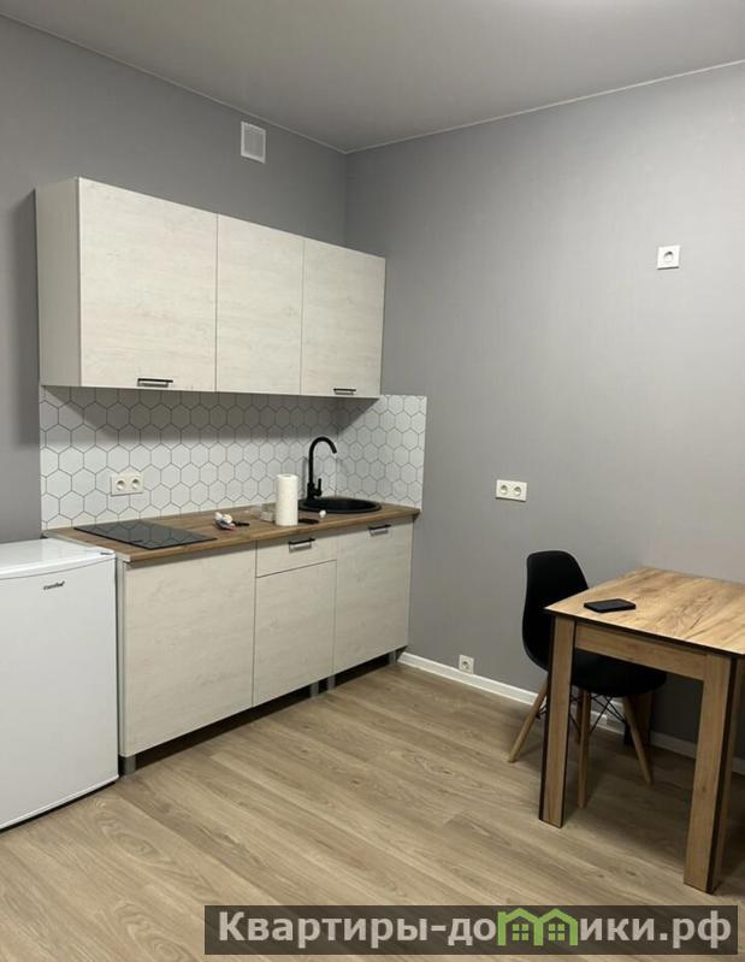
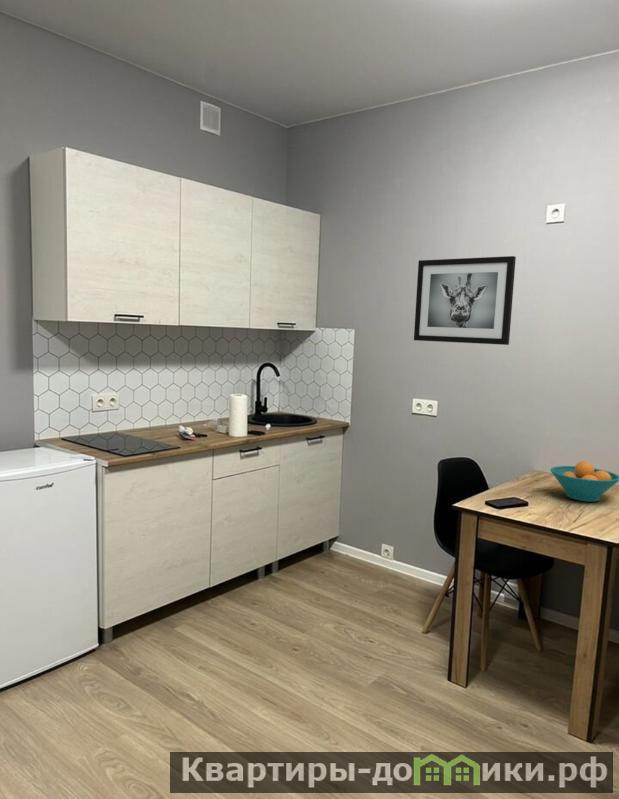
+ fruit bowl [549,460,619,503]
+ wall art [413,255,517,346]
